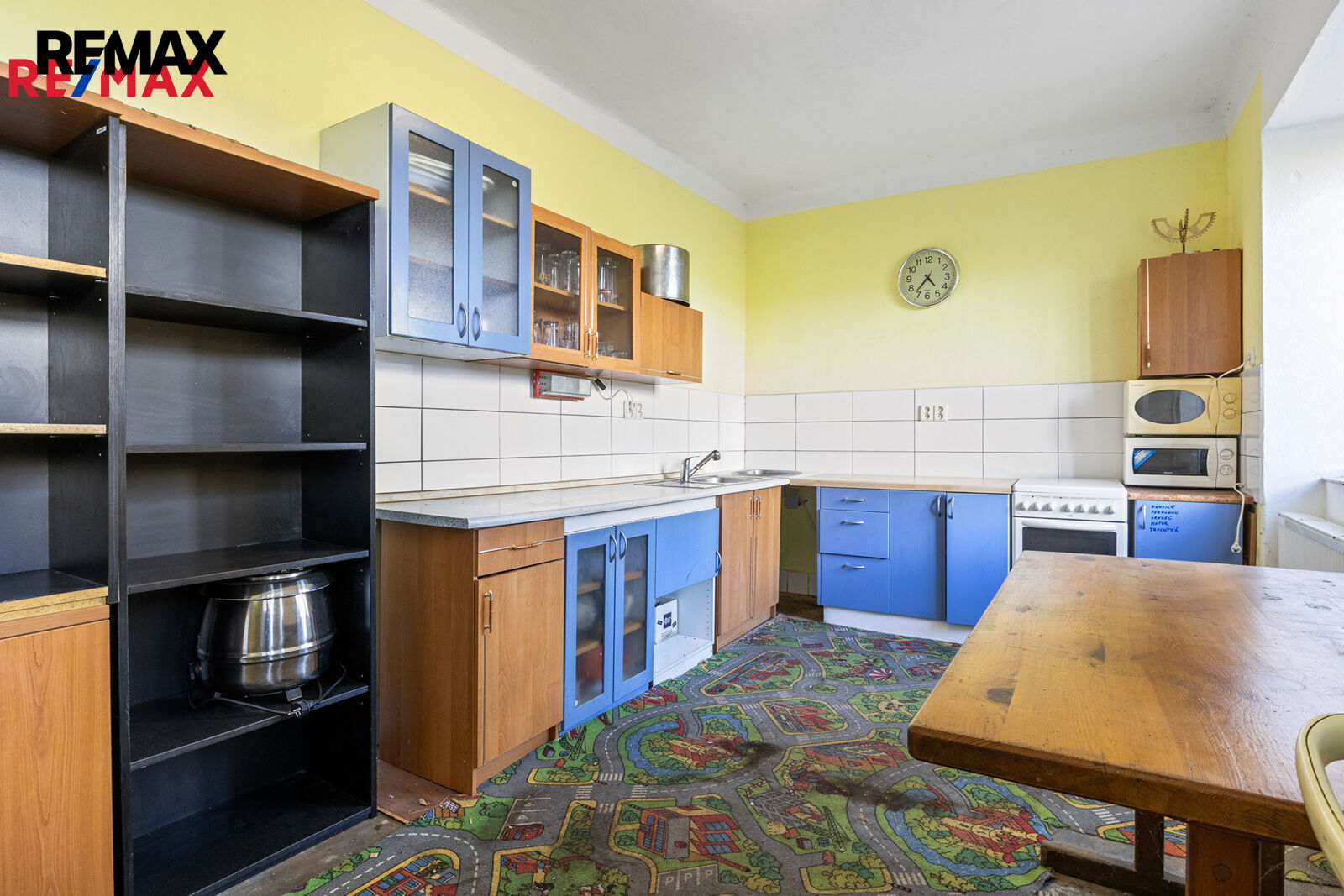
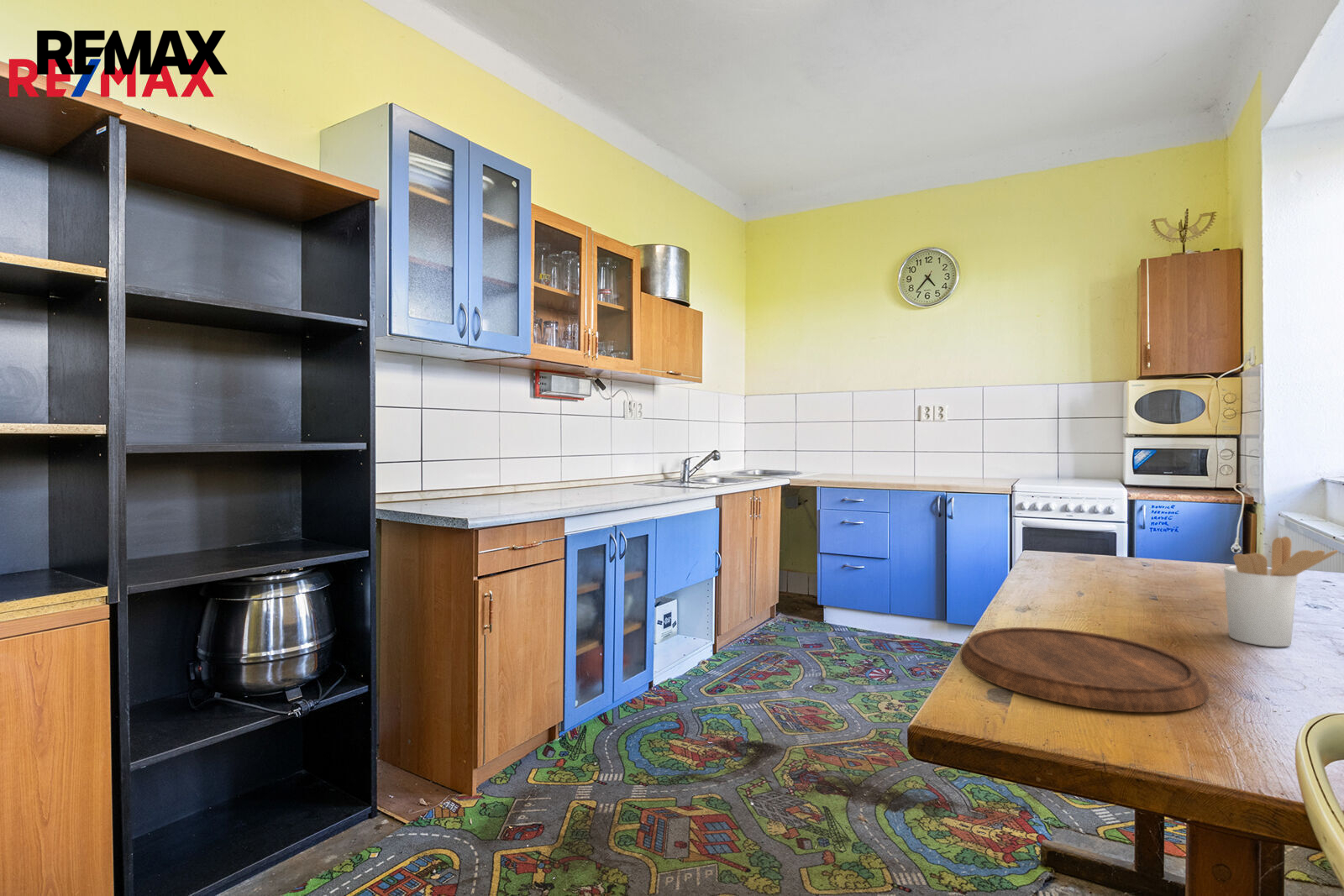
+ cutting board [959,626,1210,713]
+ utensil holder [1223,536,1339,647]
